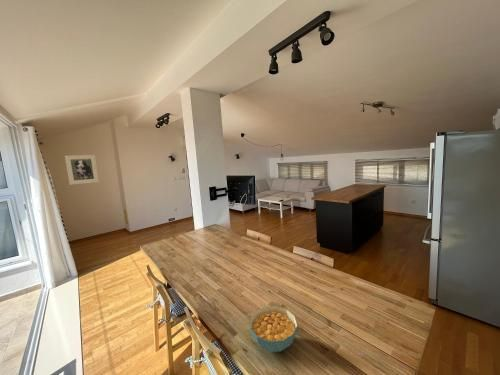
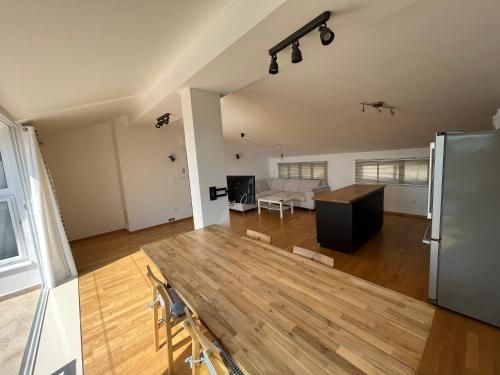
- cereal bowl [249,305,299,353]
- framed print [64,154,100,186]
